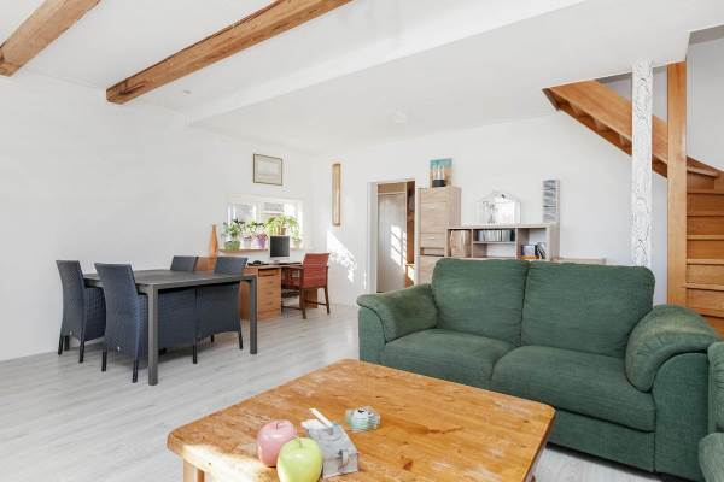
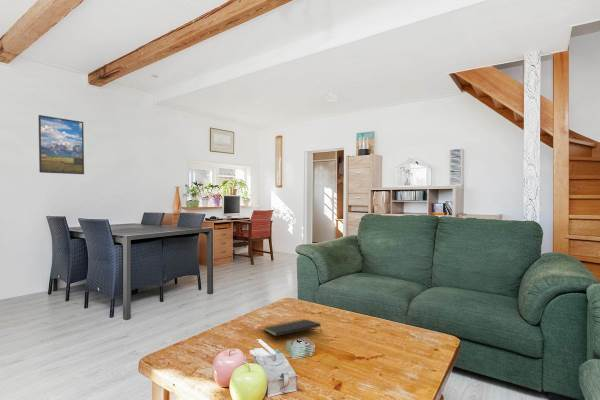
+ notepad [262,318,323,337]
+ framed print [38,114,85,175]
